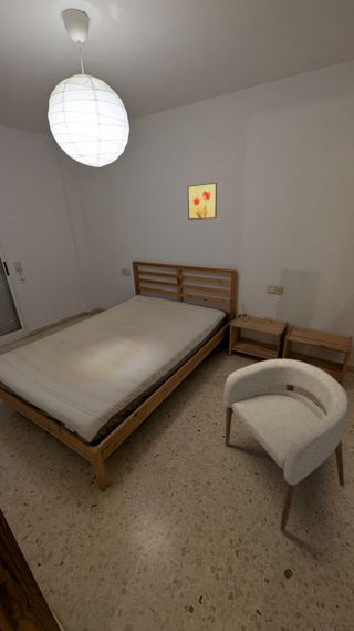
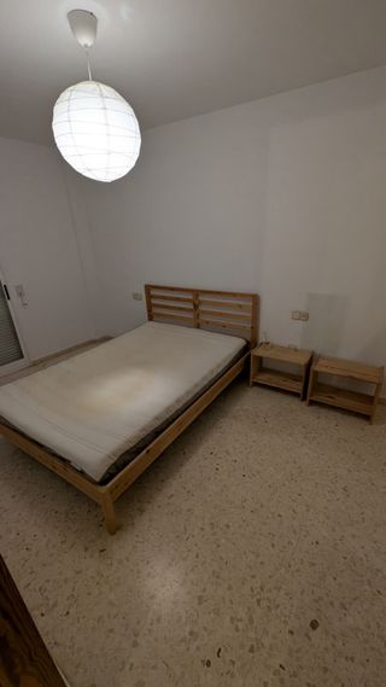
- wall art [187,182,218,221]
- armchair [222,358,350,531]
